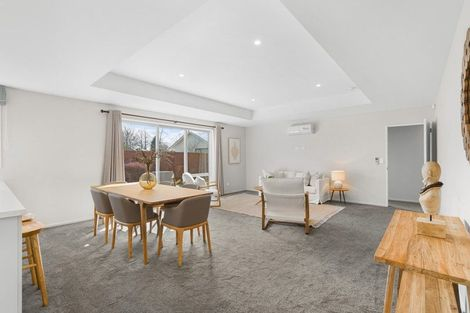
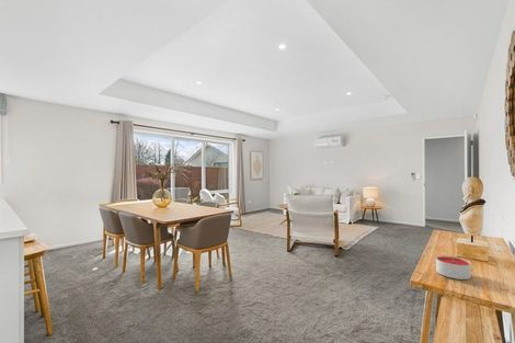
+ candle [435,254,472,281]
